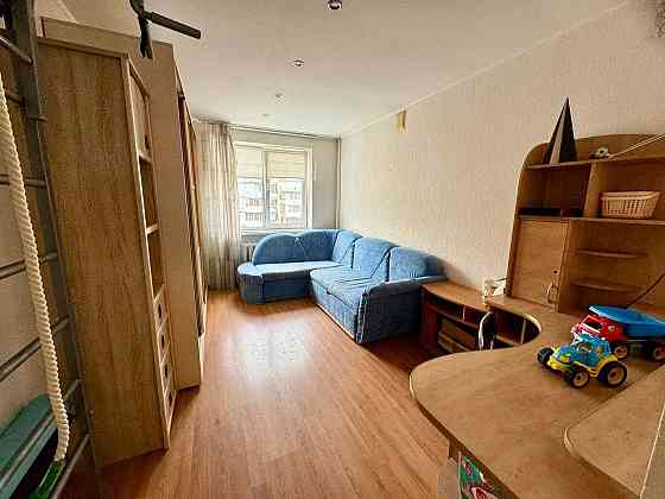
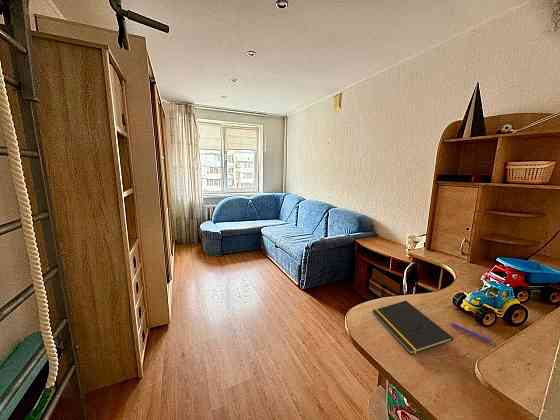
+ pen [449,322,496,344]
+ notepad [372,300,454,355]
